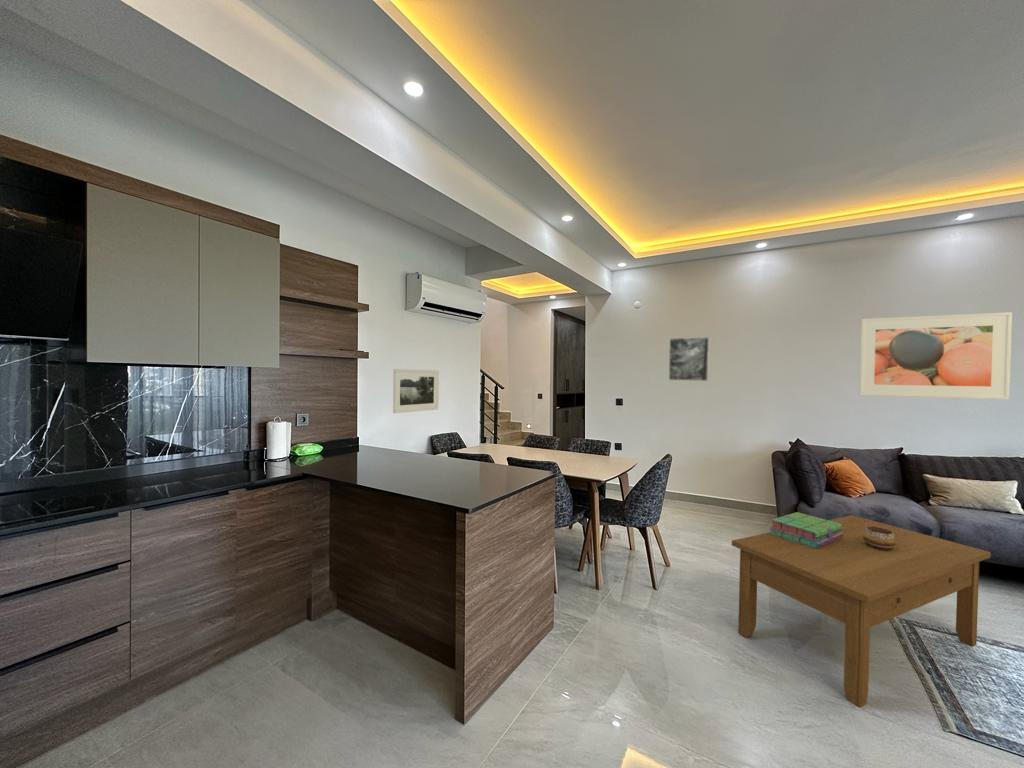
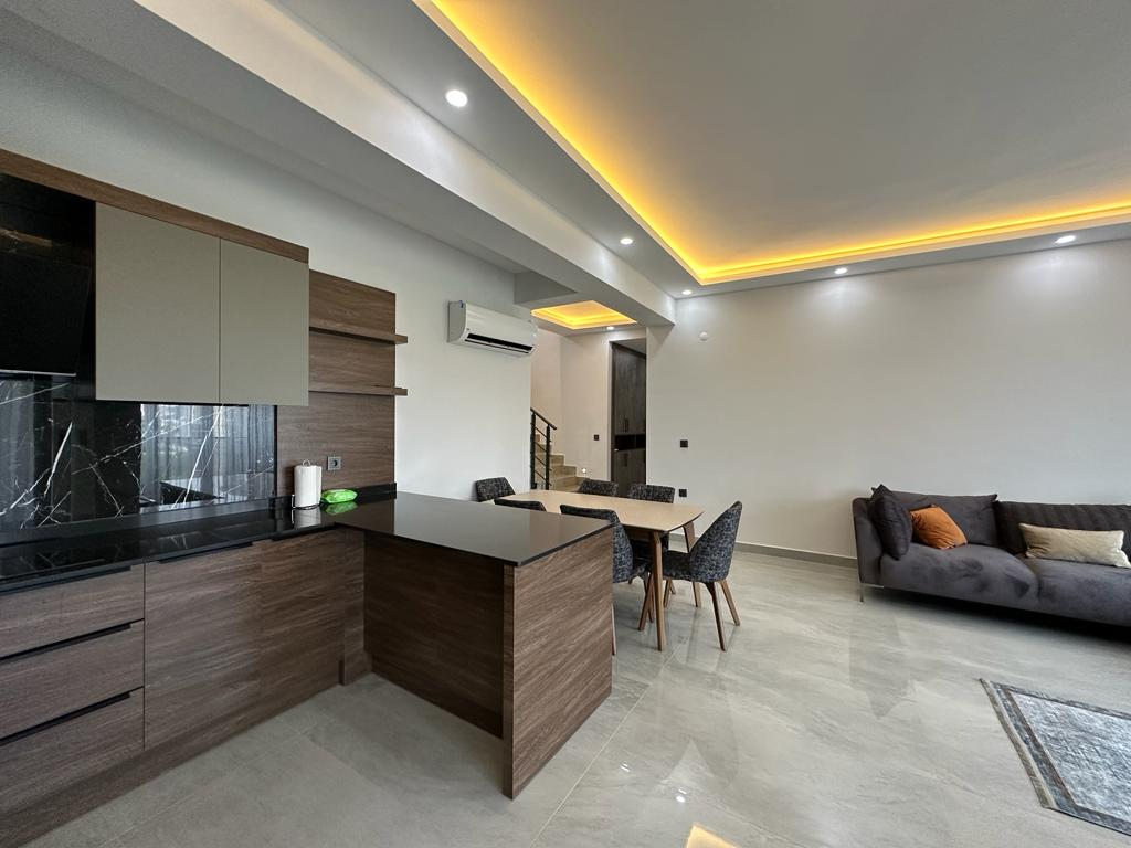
- decorative bowl [863,527,896,550]
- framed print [392,368,440,414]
- coffee table [731,514,992,708]
- stack of books [768,511,843,549]
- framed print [668,336,710,382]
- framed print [858,311,1013,400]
